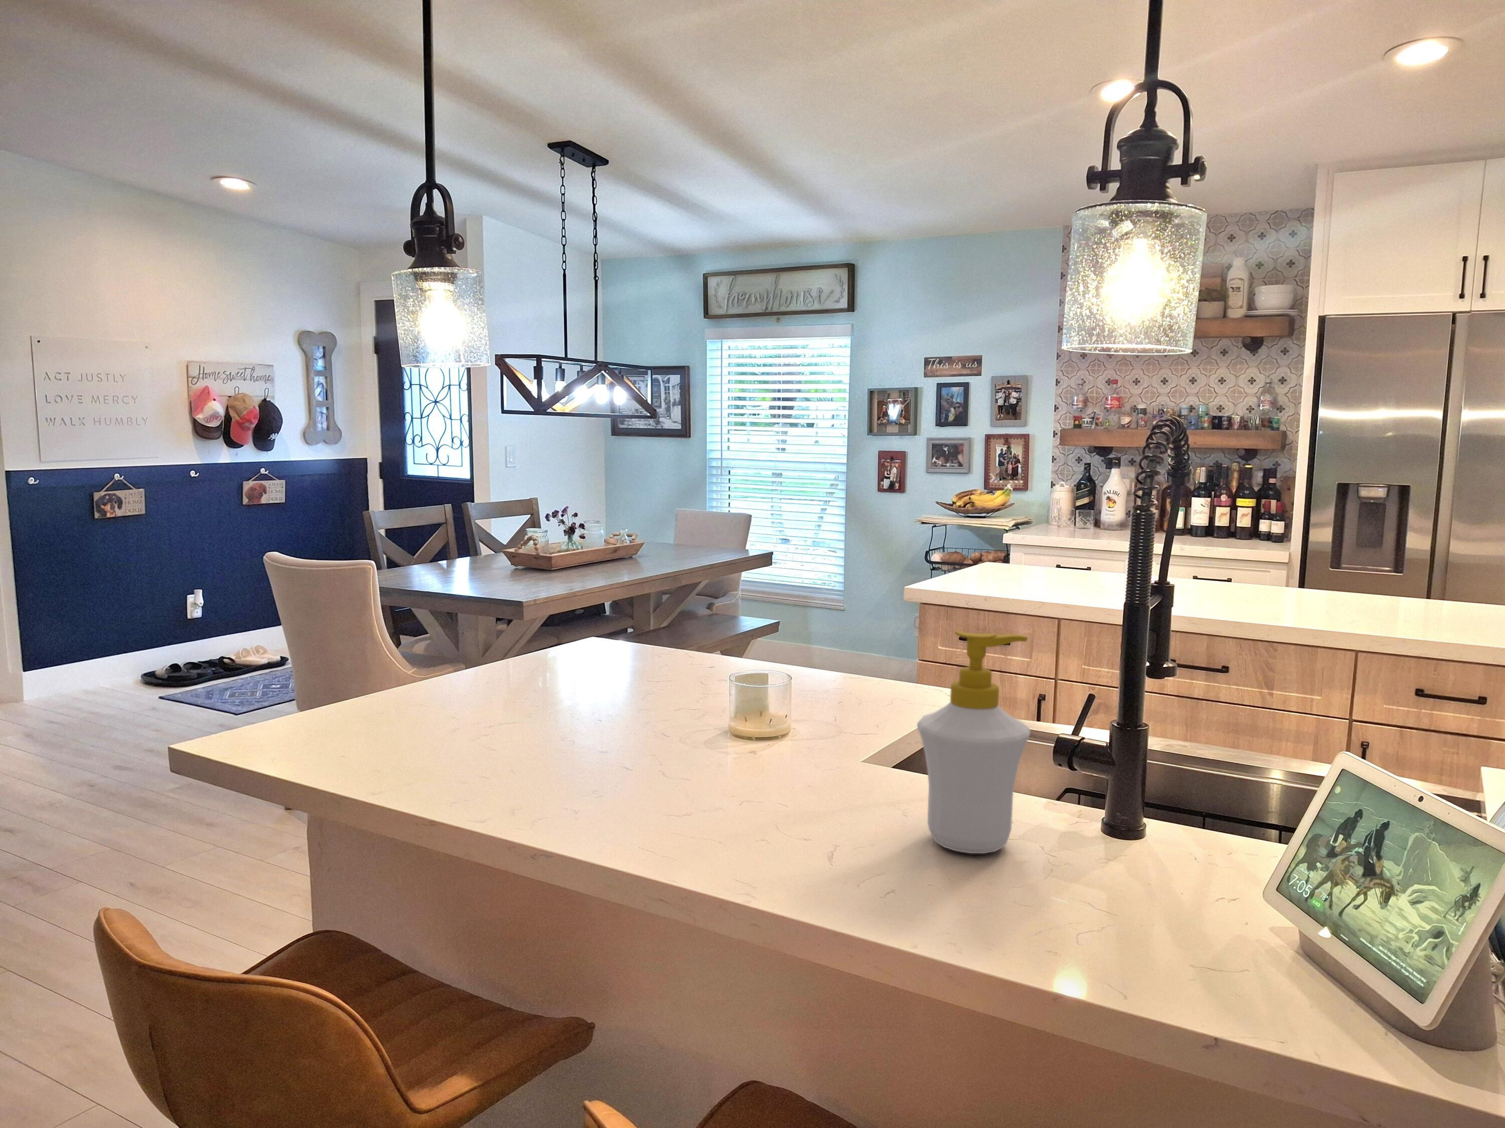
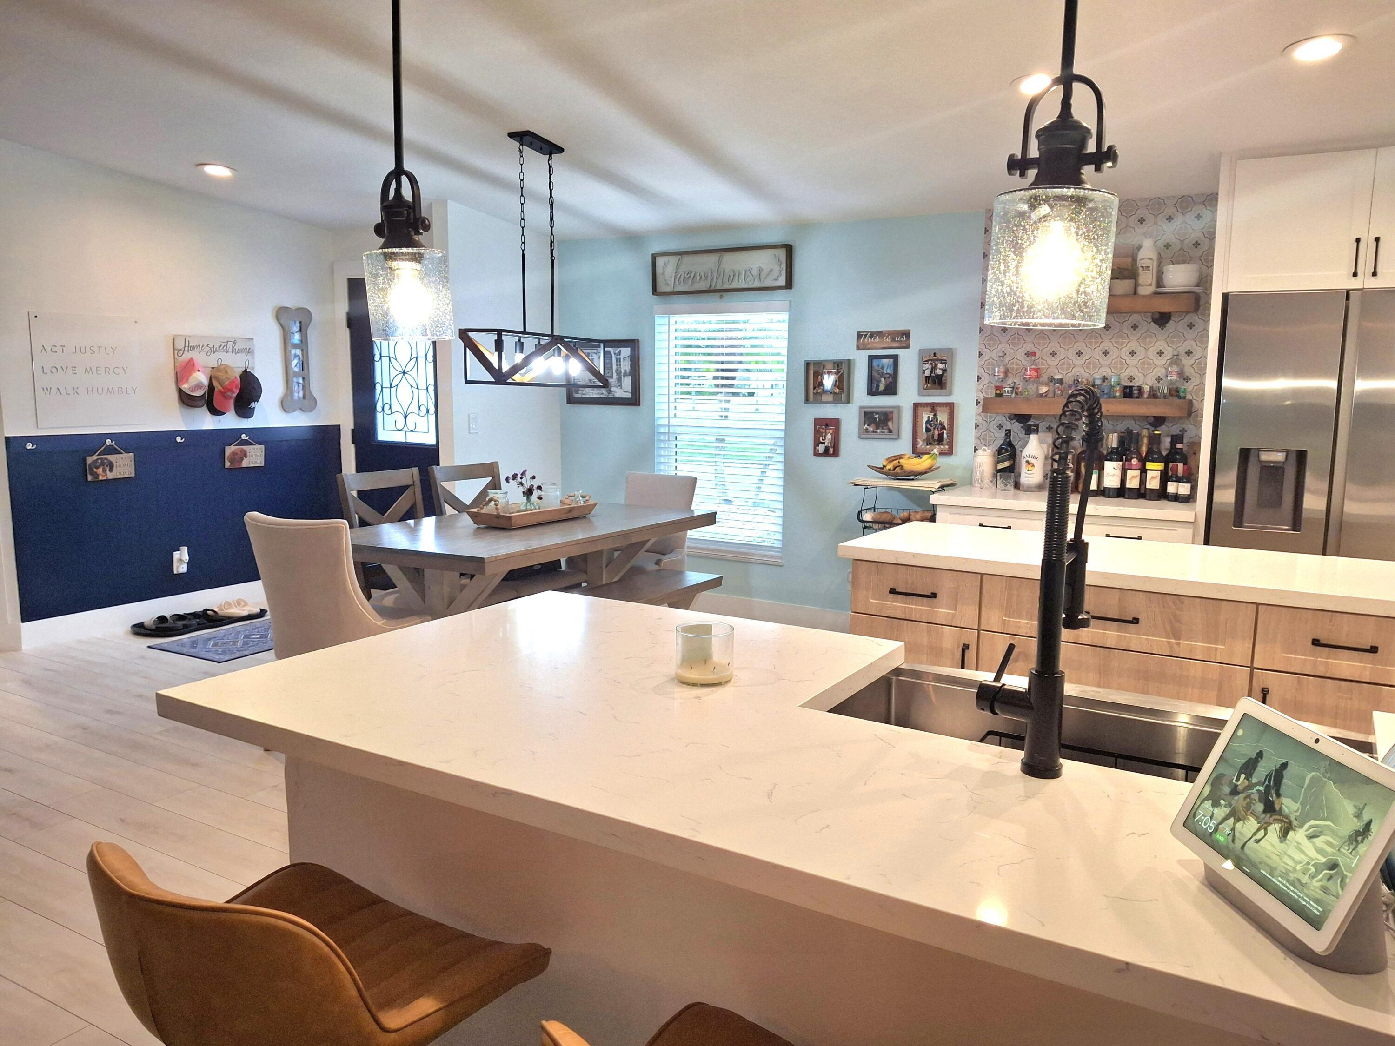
- soap bottle [916,630,1031,854]
